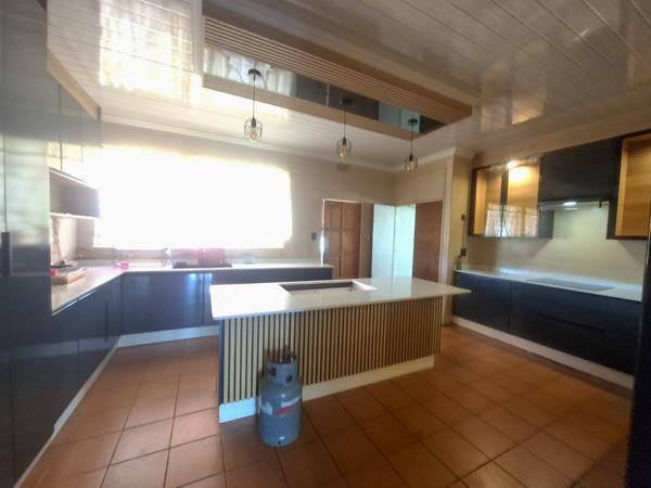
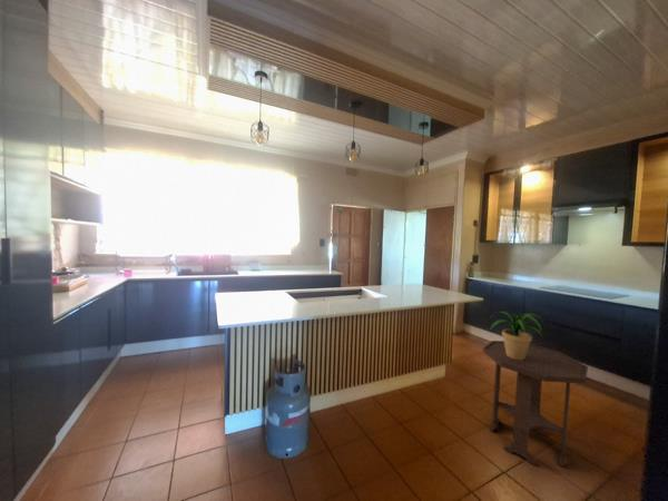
+ potted plant [489,310,544,360]
+ side table [482,340,589,469]
